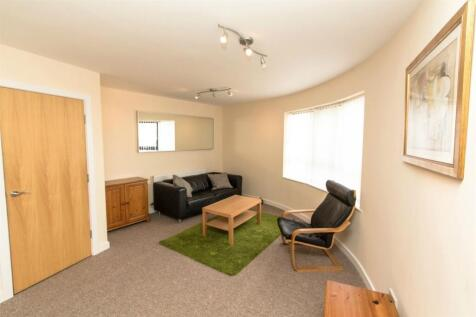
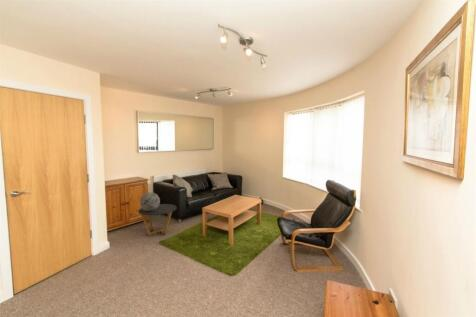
+ side table [137,203,177,237]
+ decorative globe [139,191,161,211]
